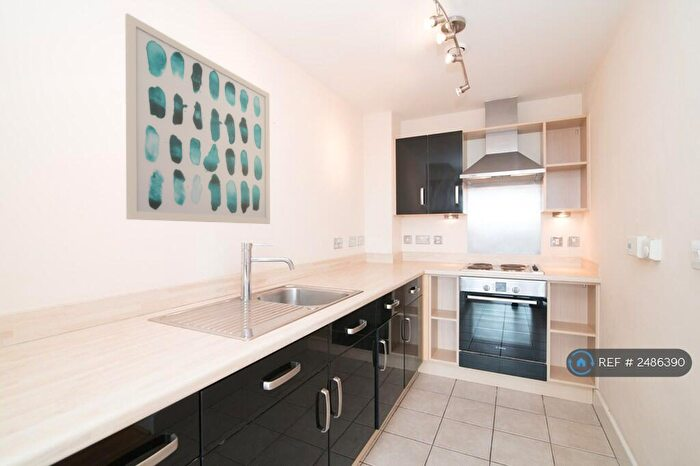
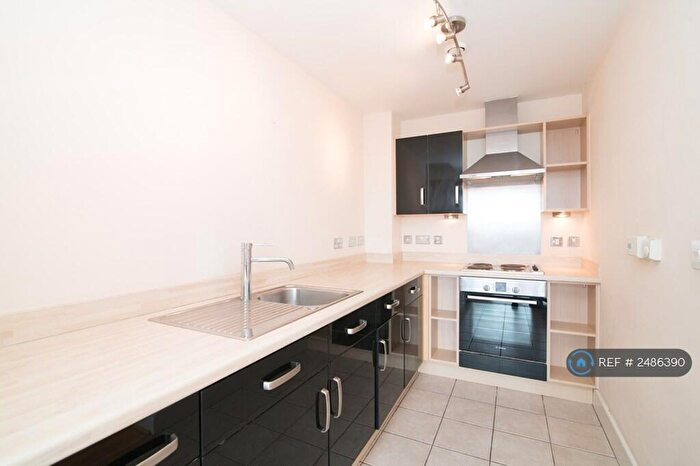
- wall art [124,12,271,225]
